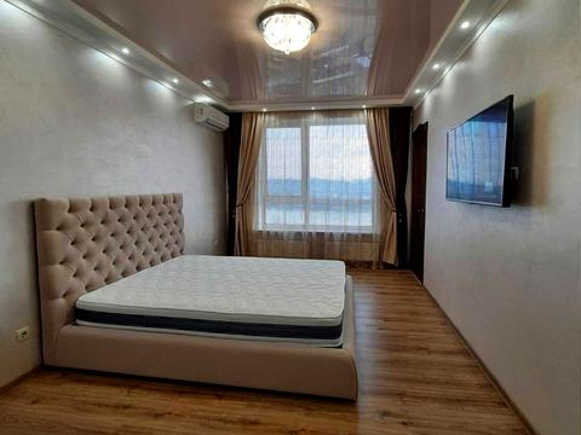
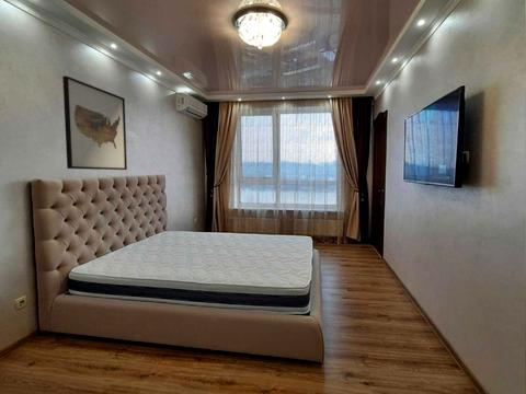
+ wall art [61,74,128,171]
